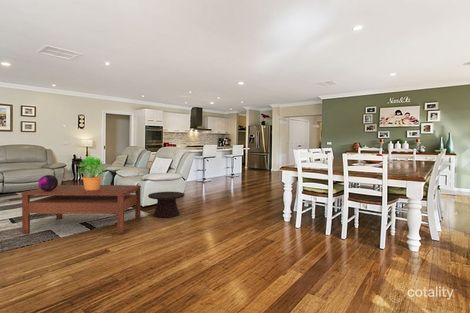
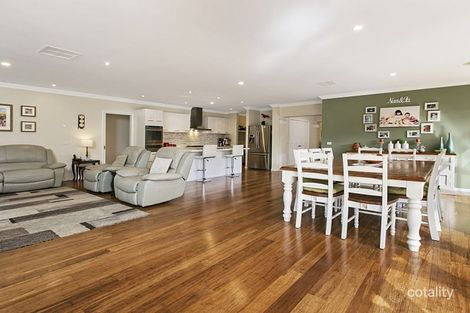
- side table [147,191,185,219]
- decorative sphere [37,174,59,191]
- coffee table [21,184,142,235]
- potted plant [77,155,107,190]
